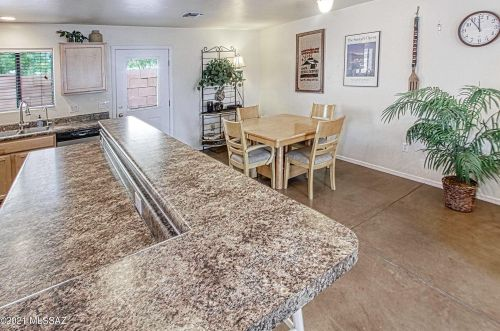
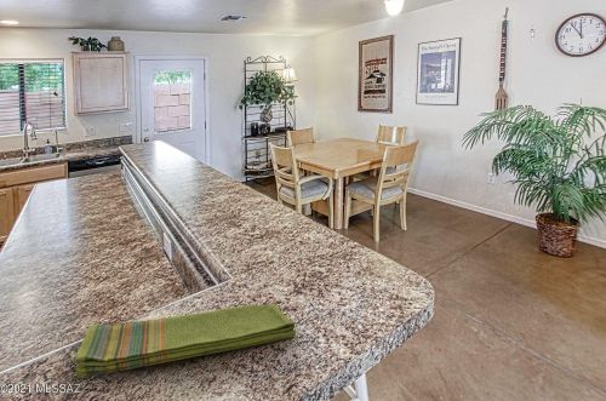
+ dish towel [74,303,297,378]
